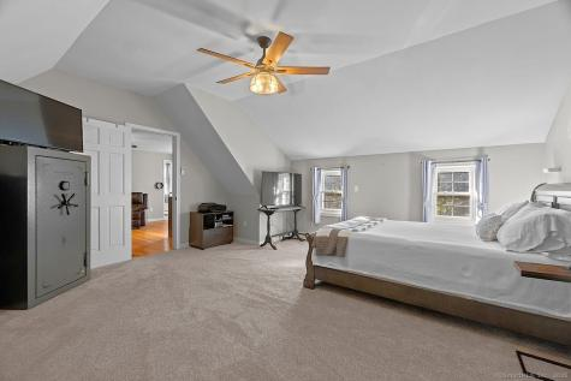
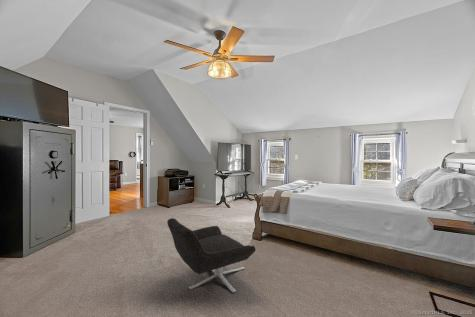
+ lounge chair [166,217,256,293]
